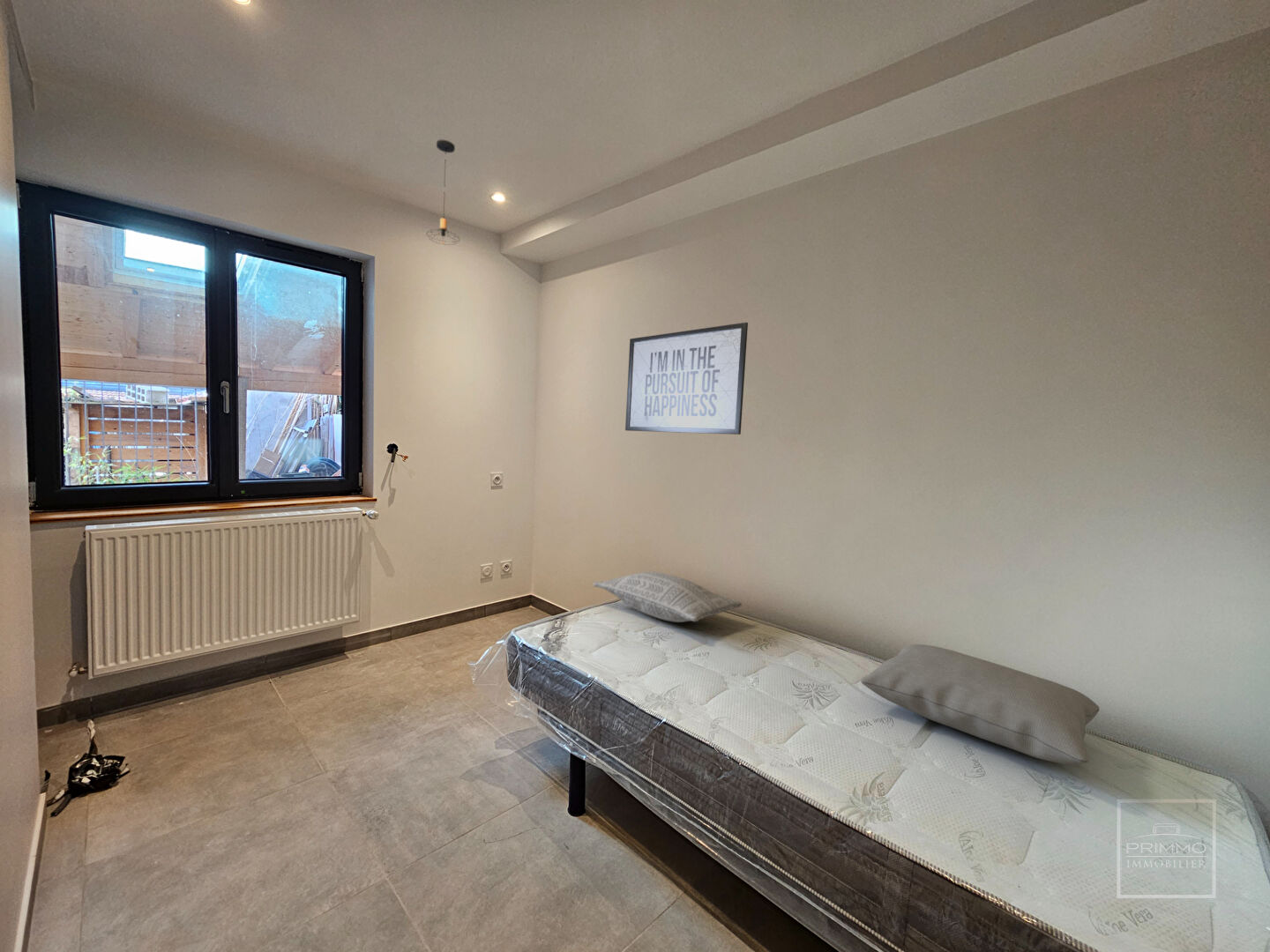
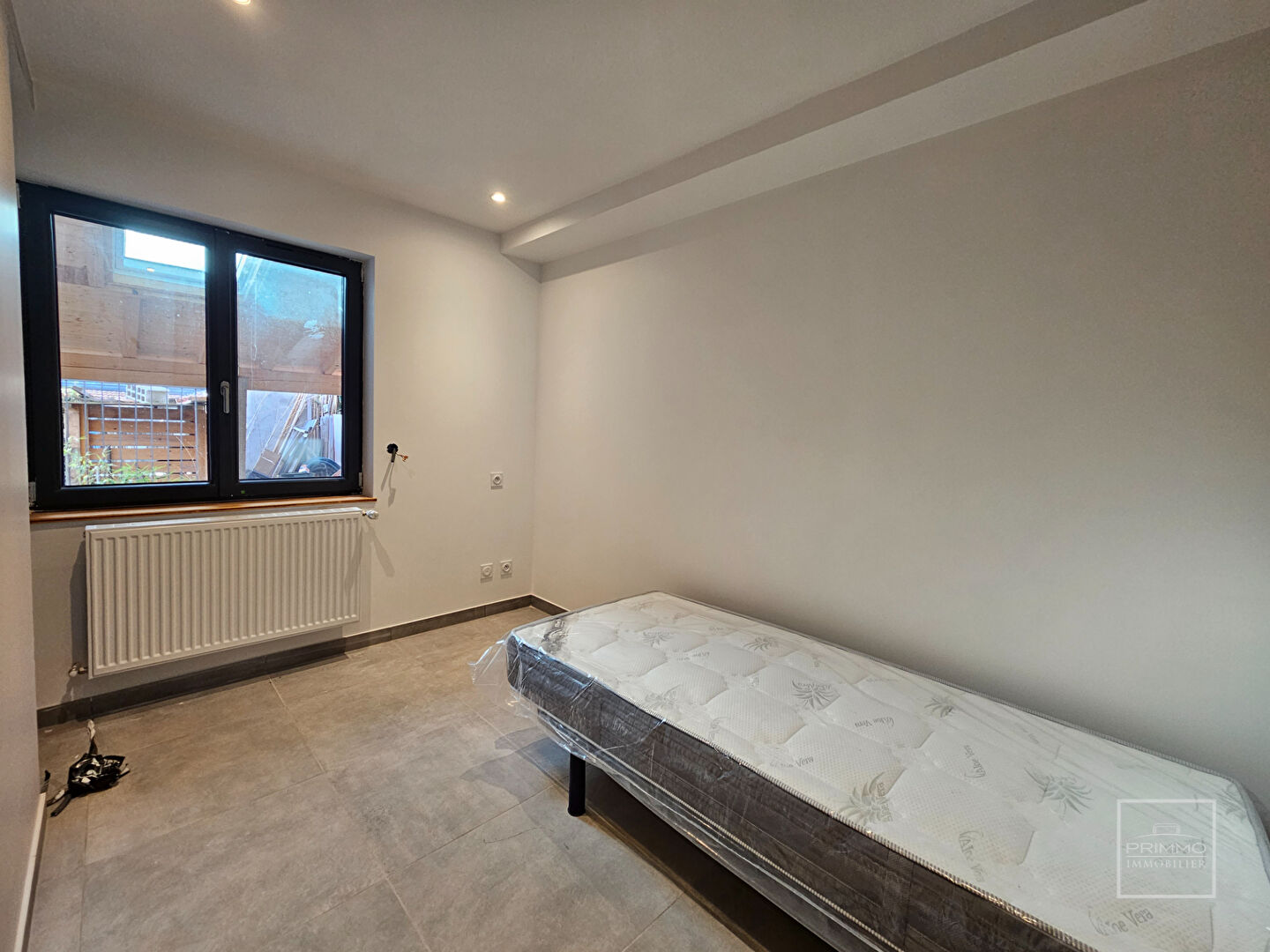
- mirror [624,322,749,435]
- cushion [860,643,1100,765]
- pendant light [425,139,460,246]
- pillow [593,571,743,623]
